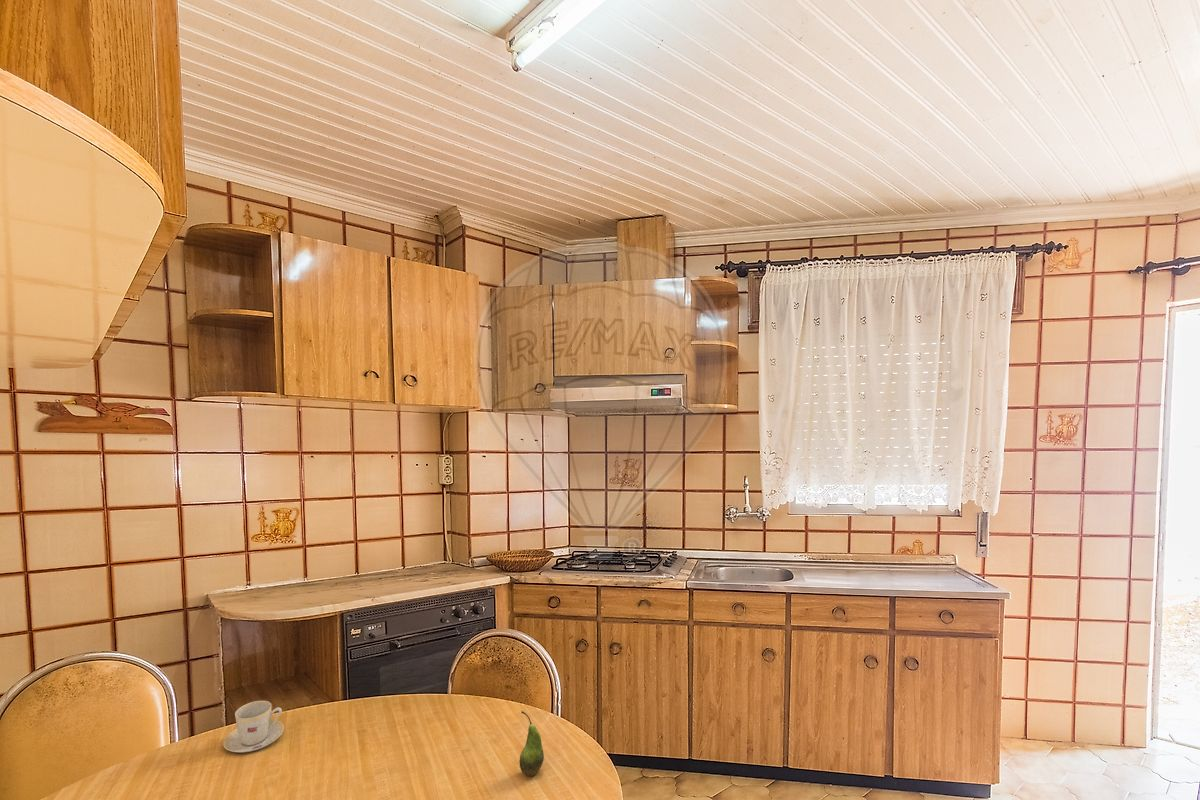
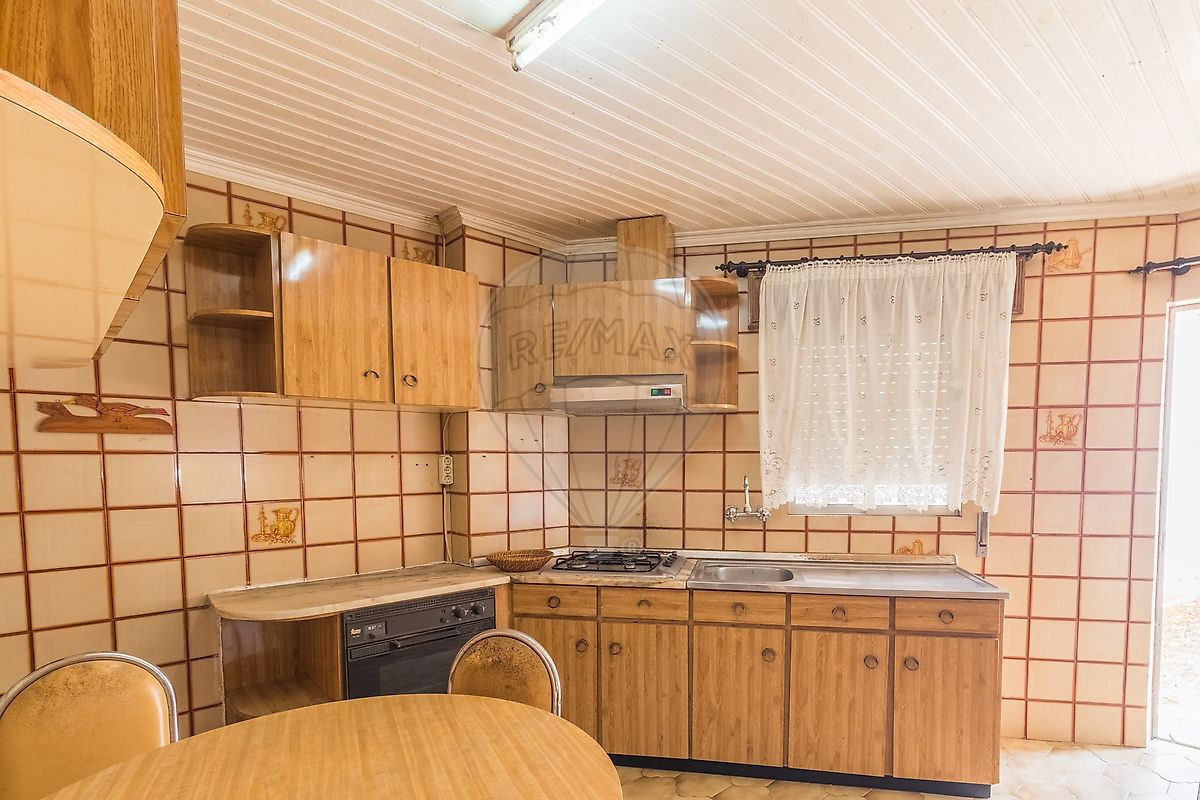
- fruit [518,710,545,777]
- teacup [222,700,285,754]
